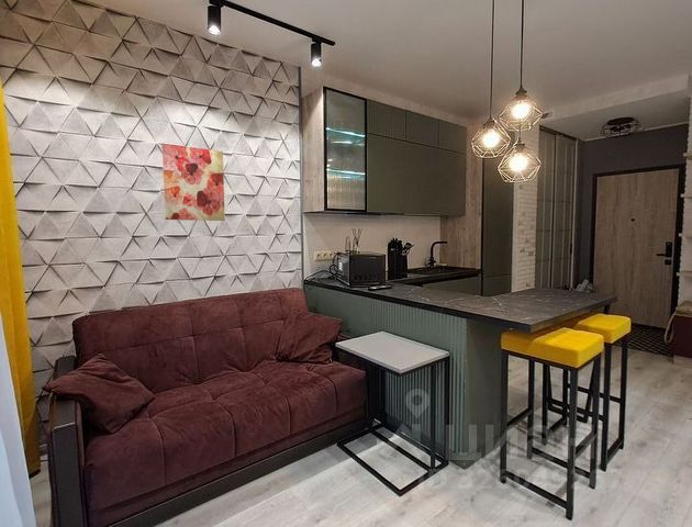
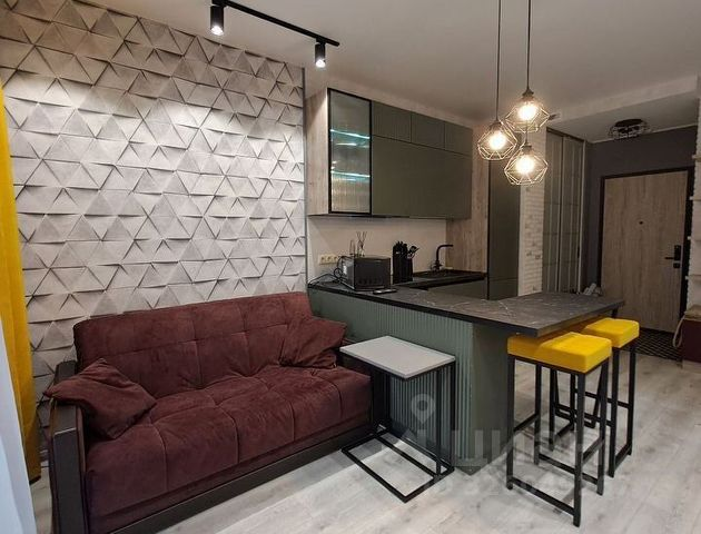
- wall art [161,143,226,222]
